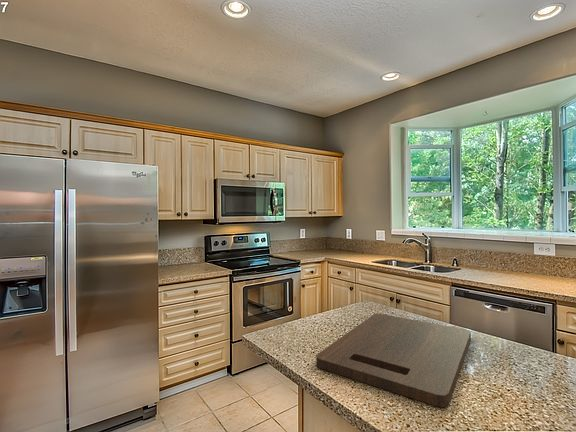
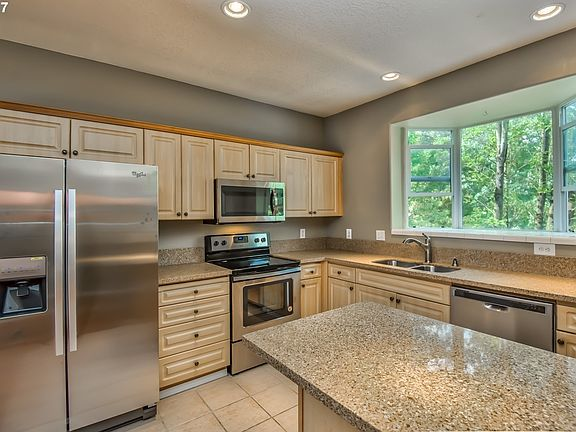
- cutting board [315,313,472,408]
